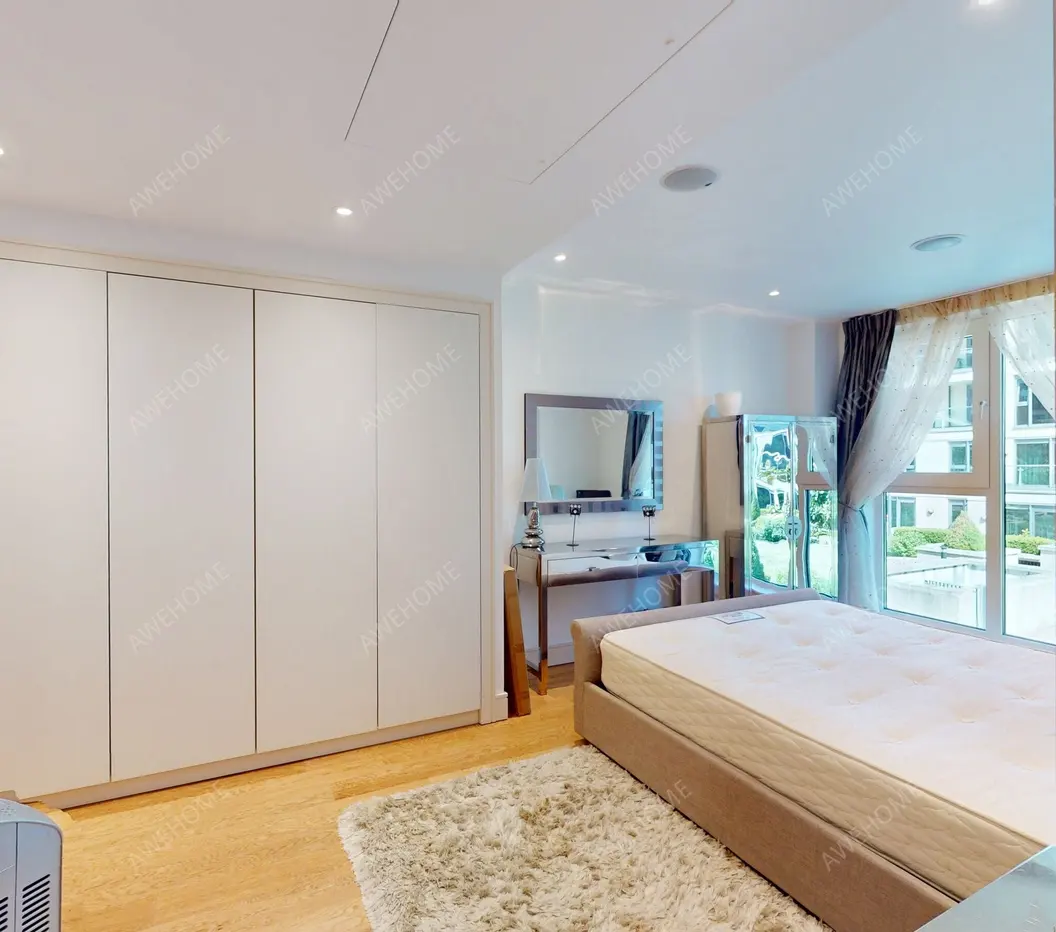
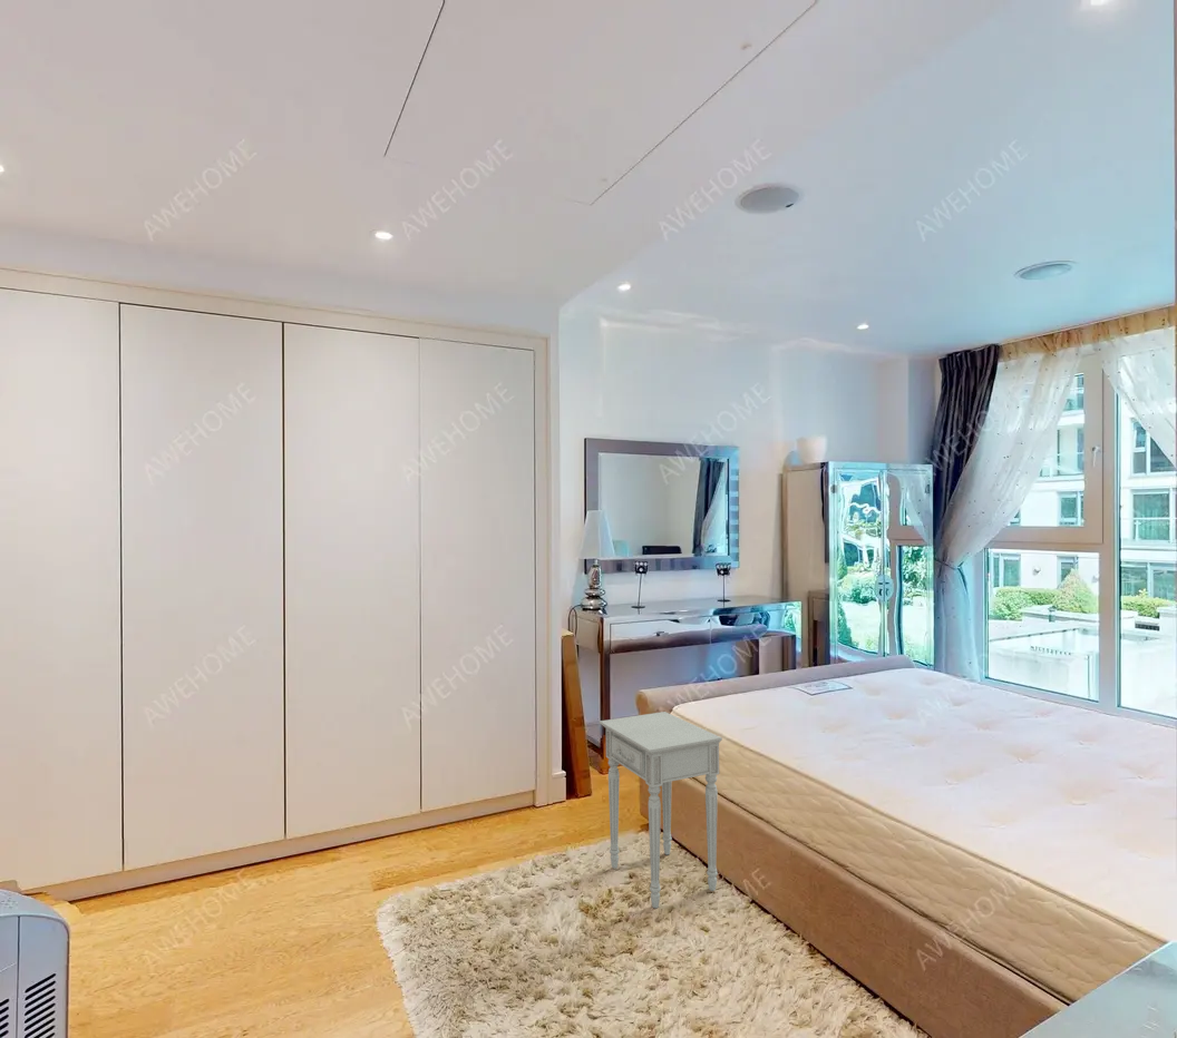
+ nightstand [599,711,723,909]
